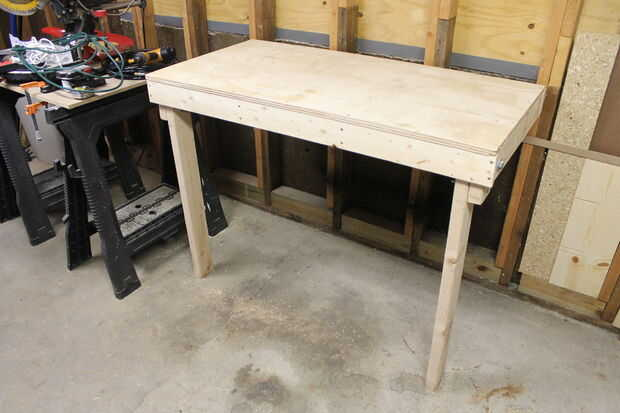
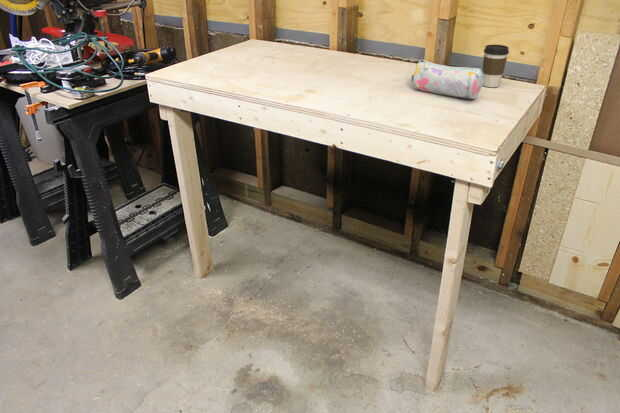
+ pencil case [411,59,484,100]
+ coffee cup [482,44,510,88]
